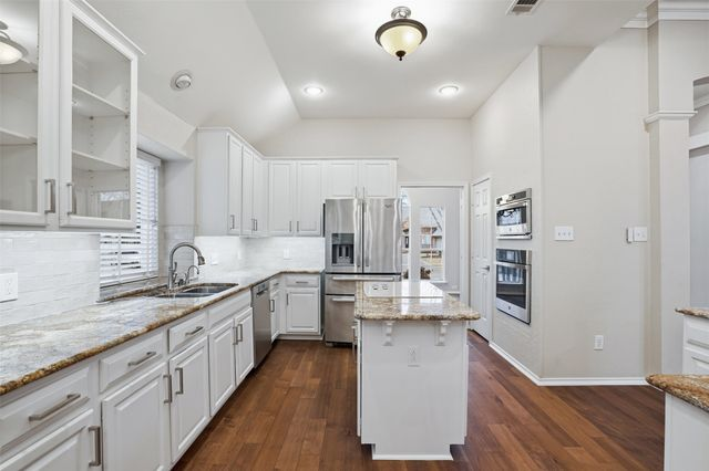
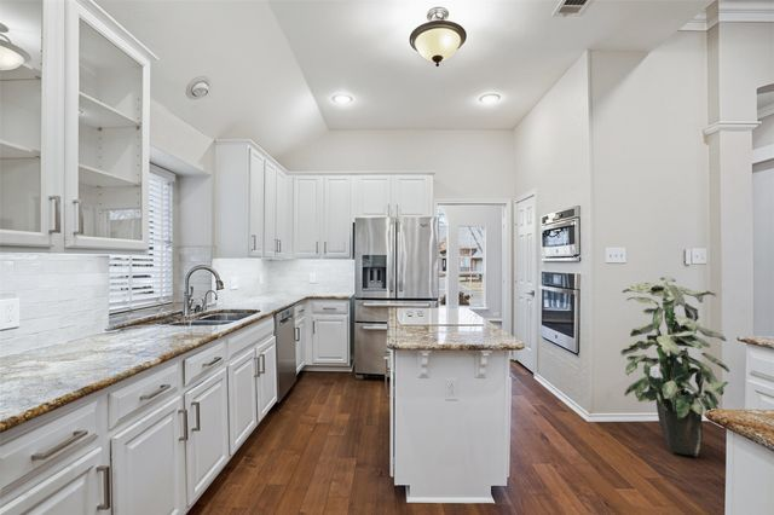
+ indoor plant [619,276,730,457]
